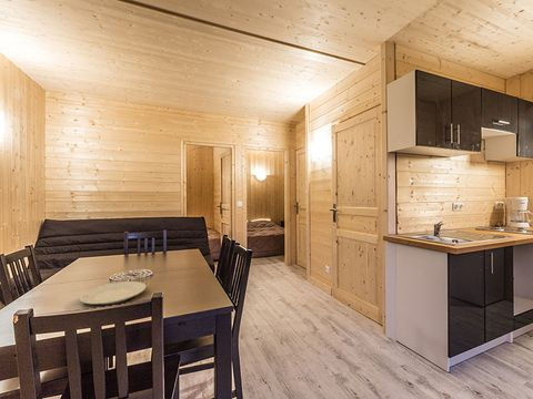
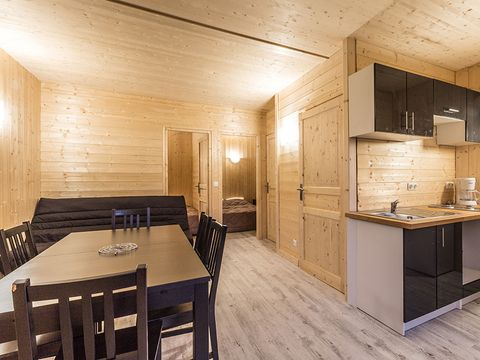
- chinaware [79,280,147,305]
